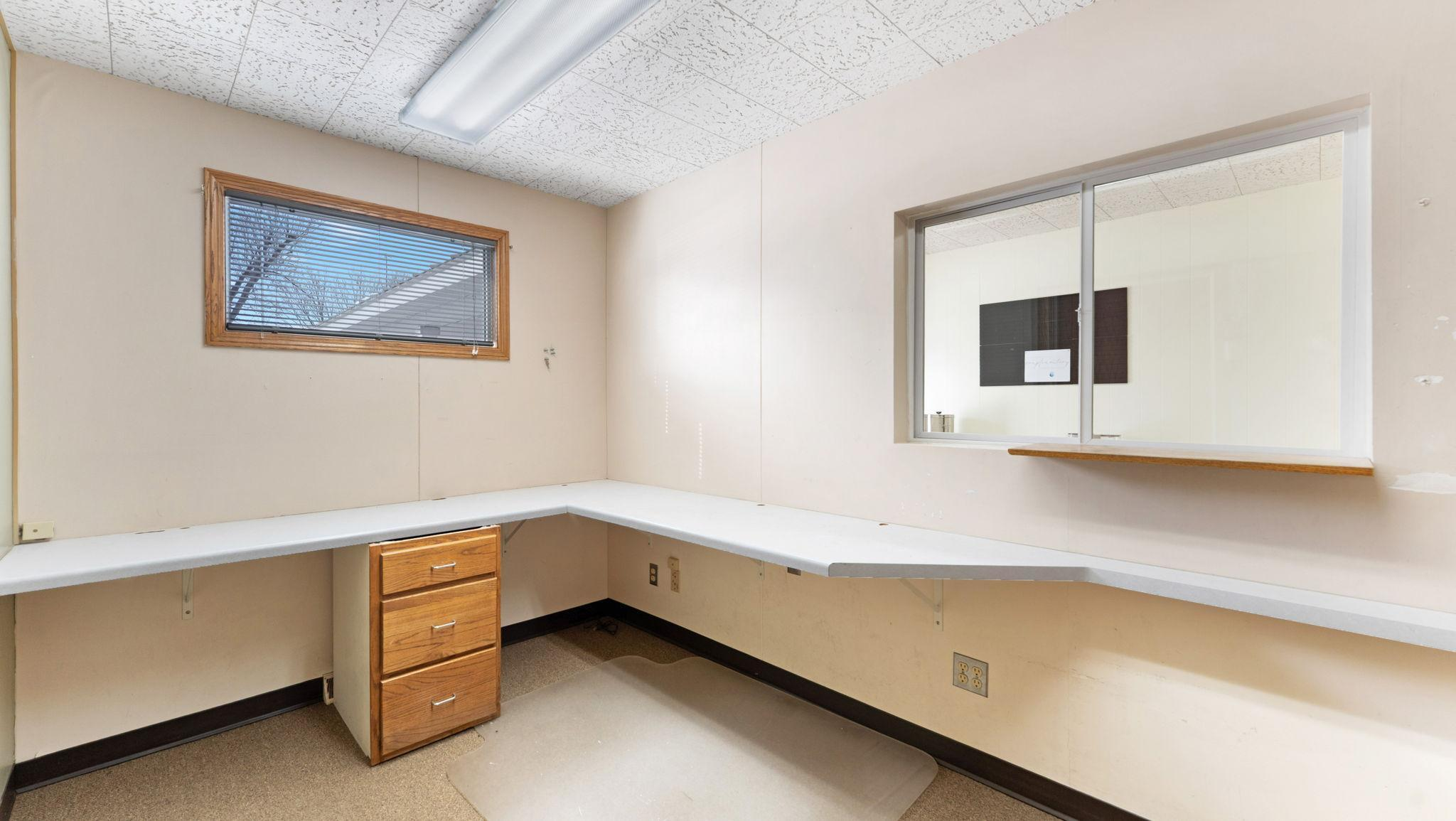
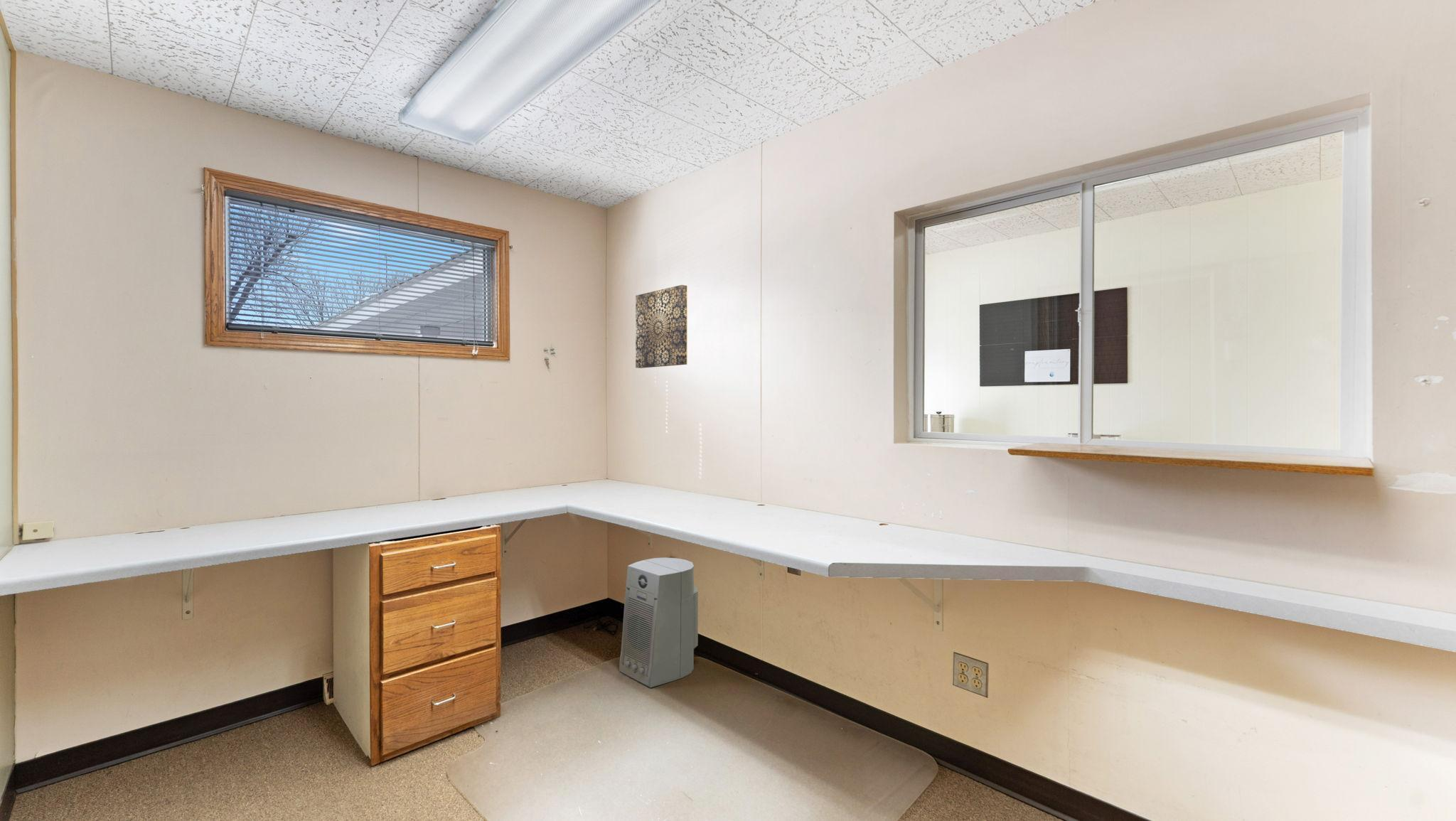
+ fan [619,557,699,688]
+ wall art [635,284,688,369]
